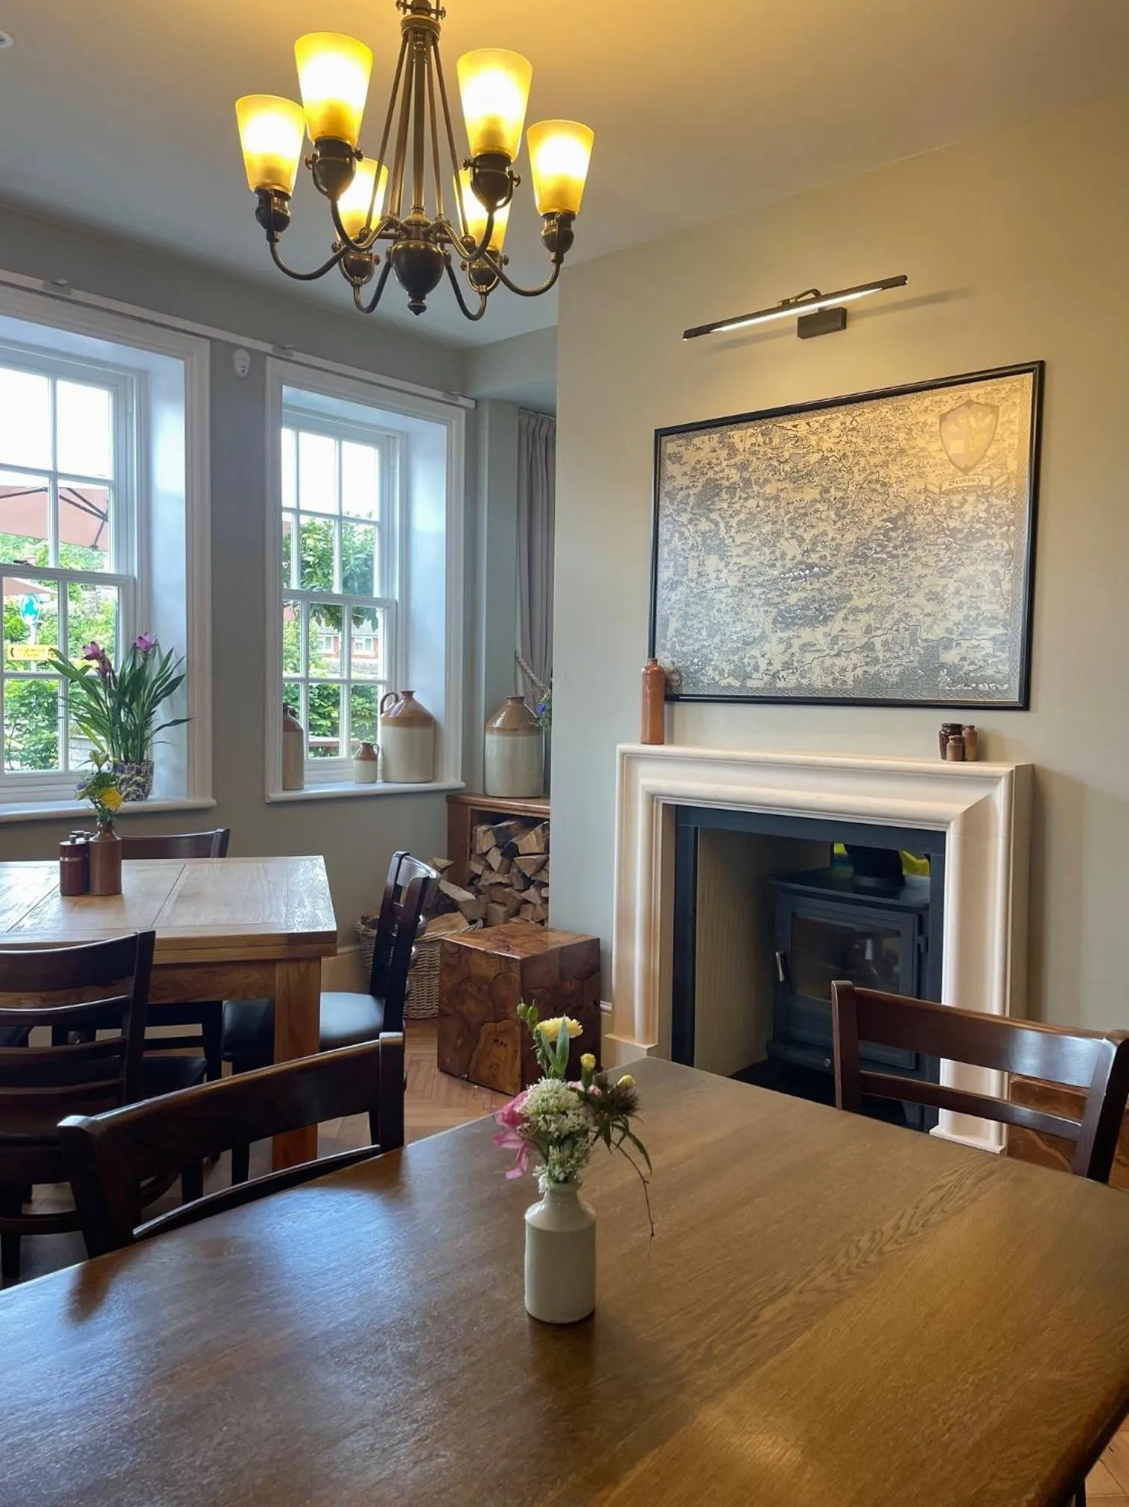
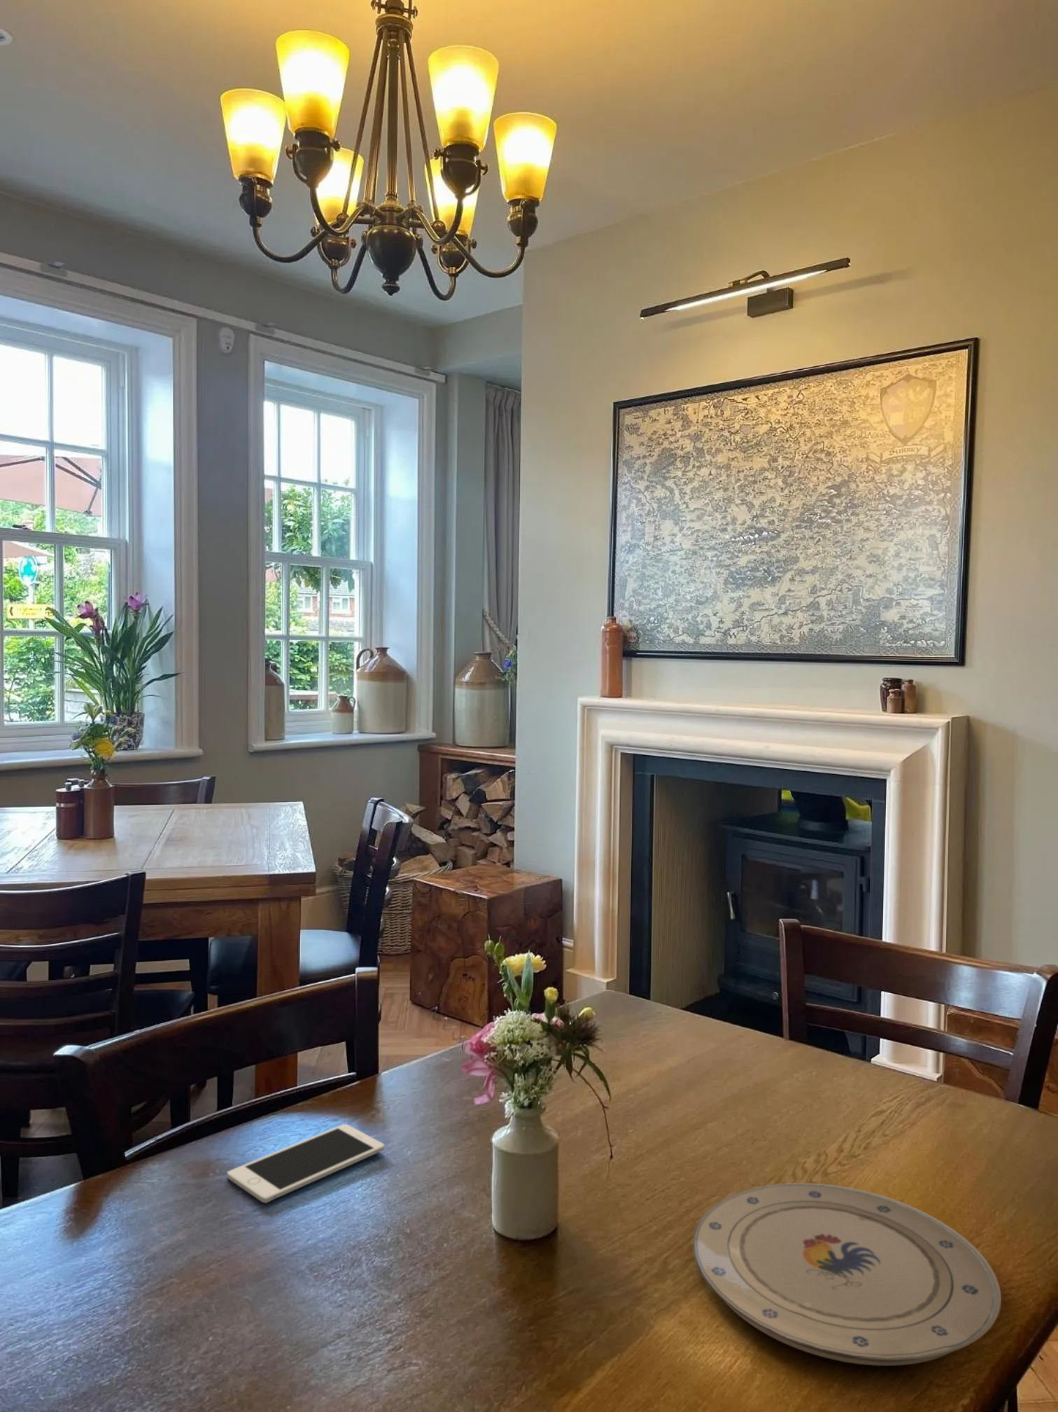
+ cell phone [227,1123,386,1203]
+ plate [692,1182,1002,1366]
